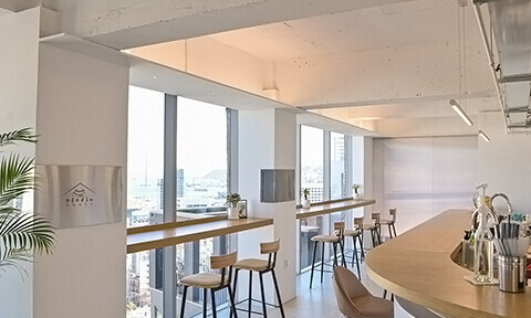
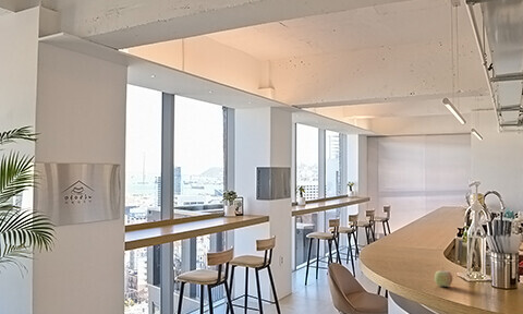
+ fruit [434,267,453,288]
